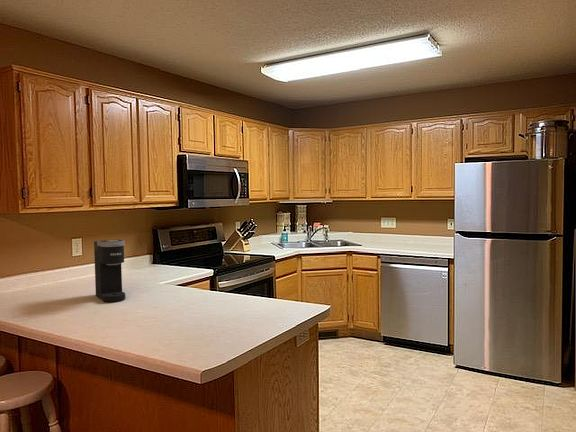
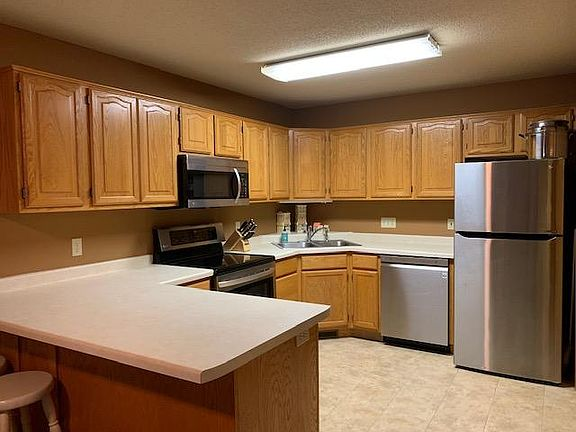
- coffee maker [93,239,126,303]
